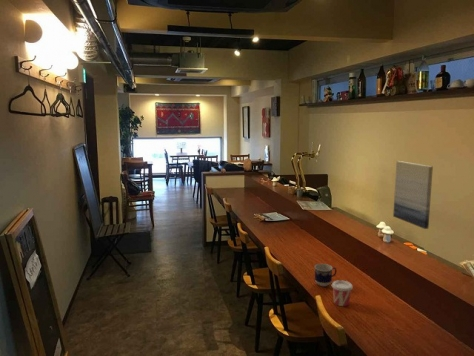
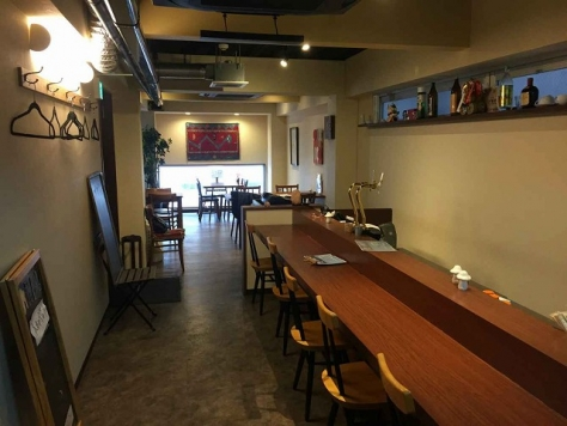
- cup [331,279,354,307]
- cup [314,263,338,287]
- wall art [392,160,434,230]
